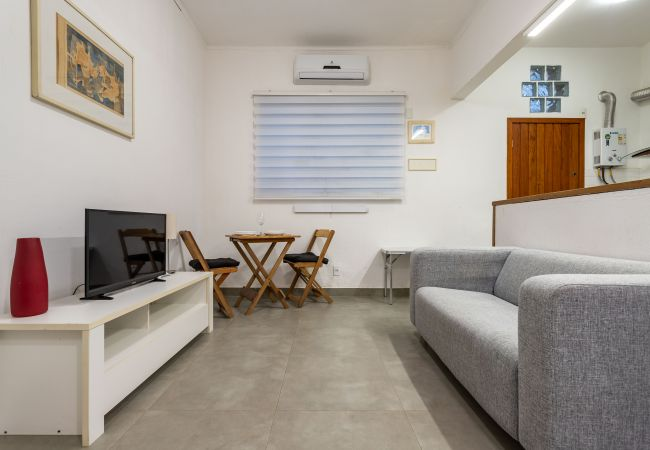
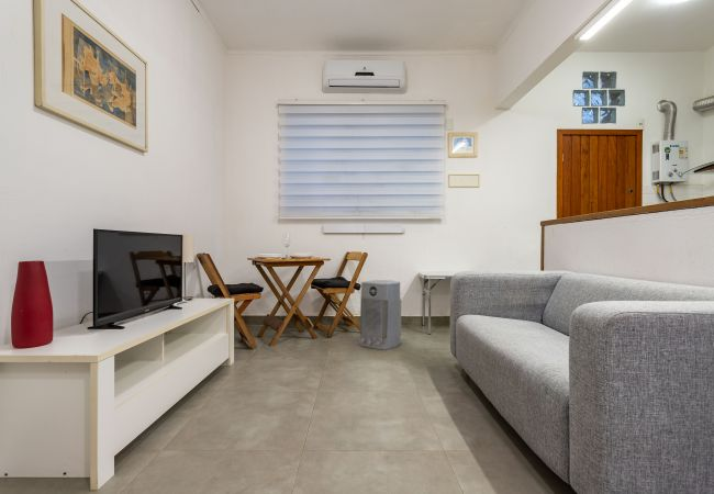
+ air purifier [358,279,402,351]
